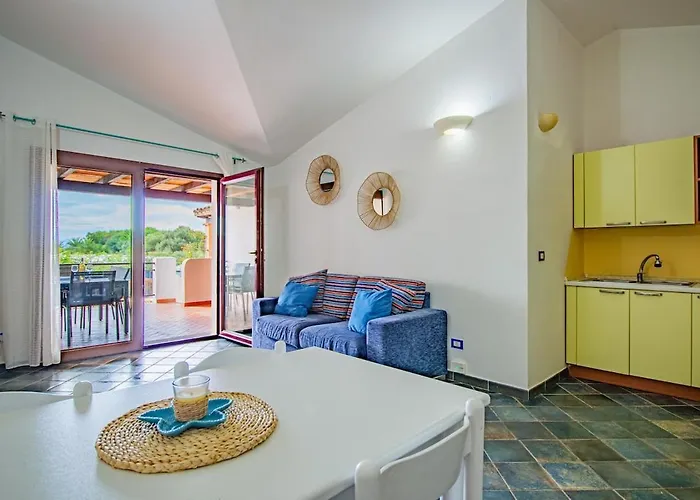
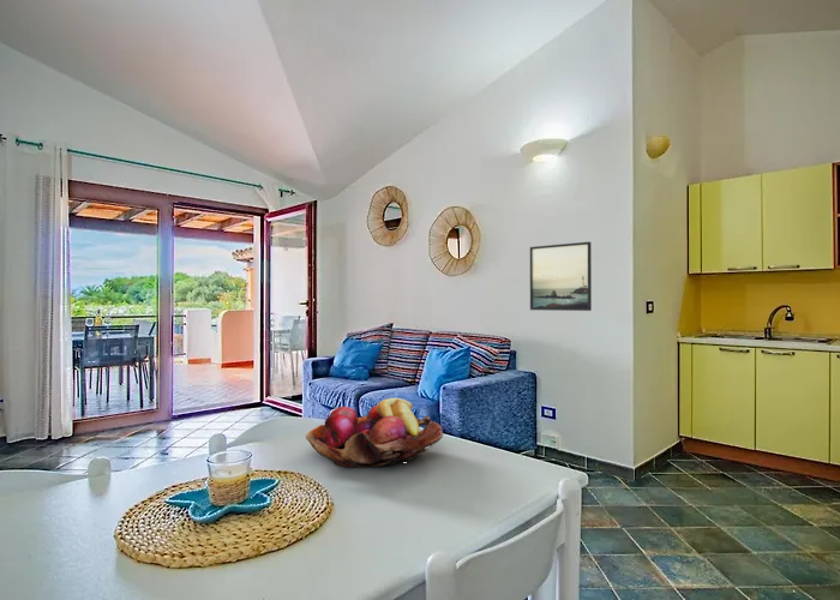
+ fruit basket [305,397,444,469]
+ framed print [529,241,593,312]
